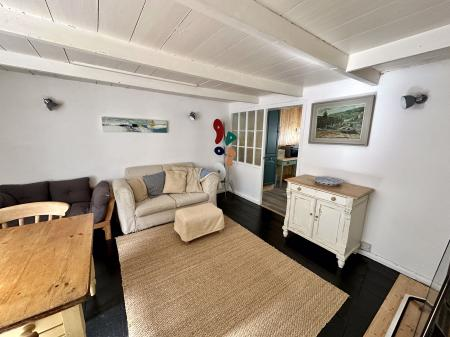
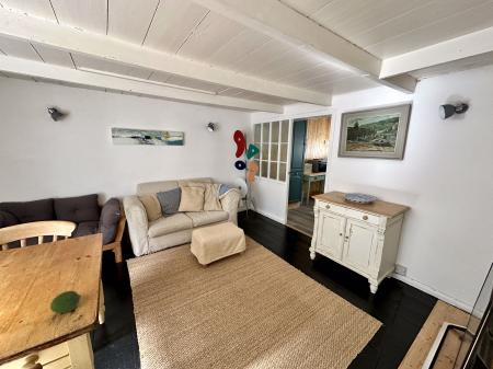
+ fruit [49,290,82,314]
